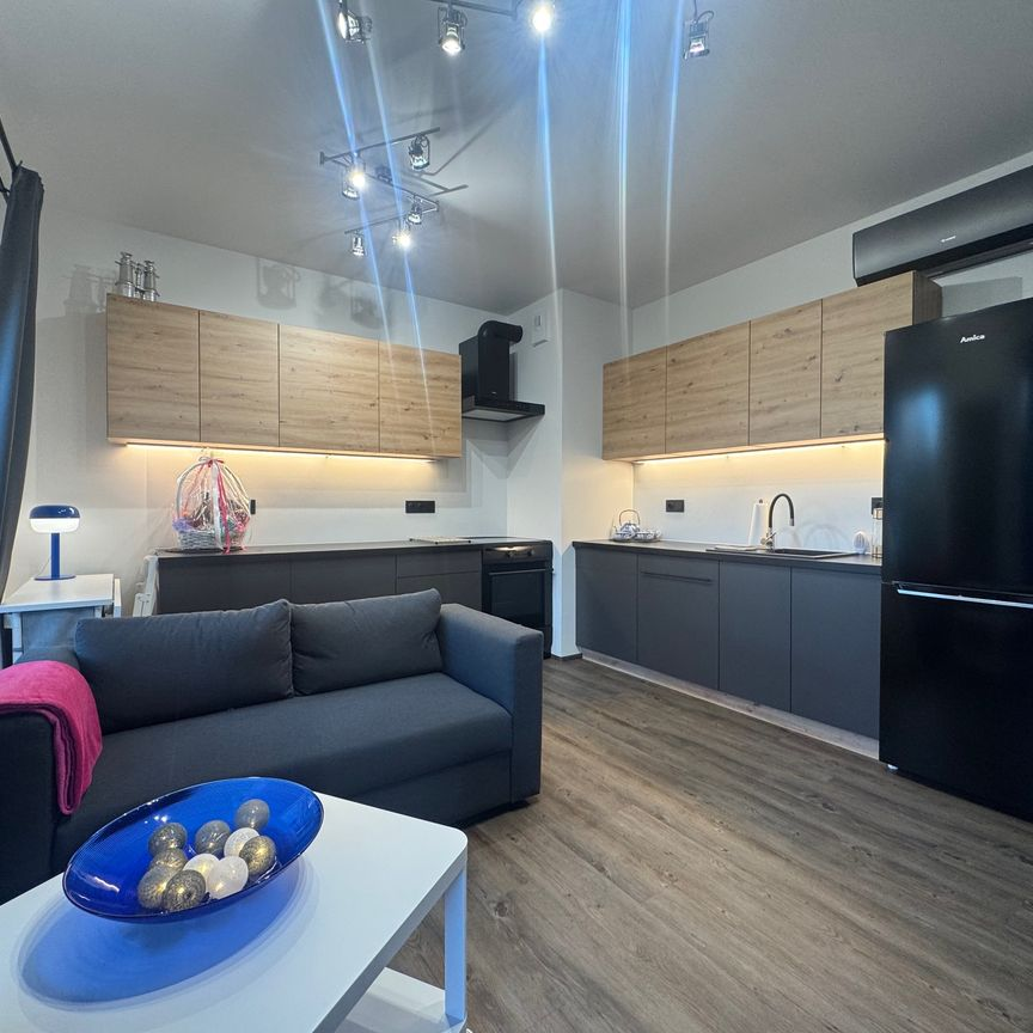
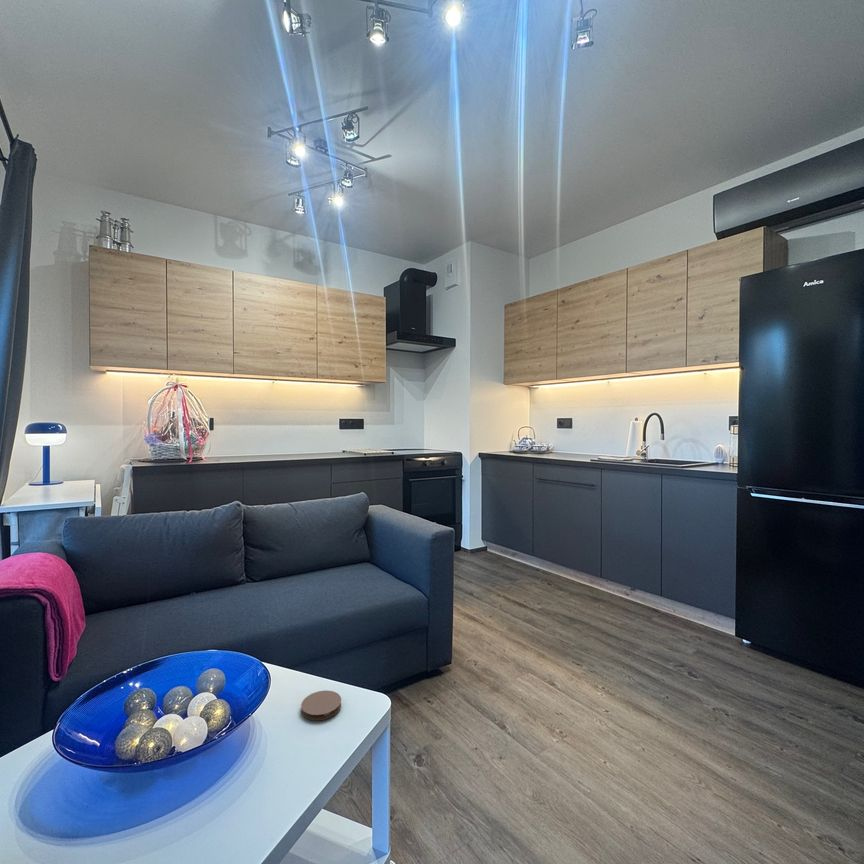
+ coaster [300,690,342,721]
